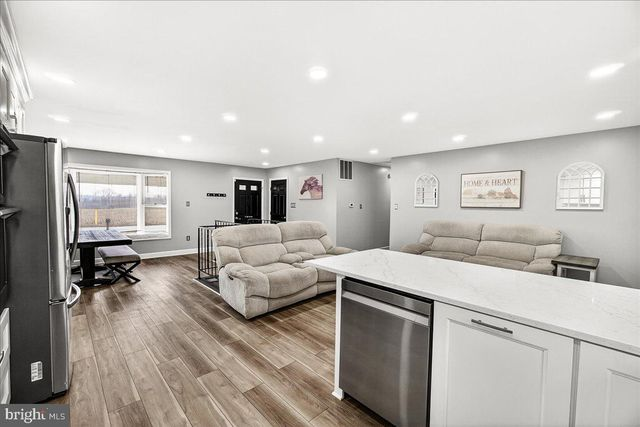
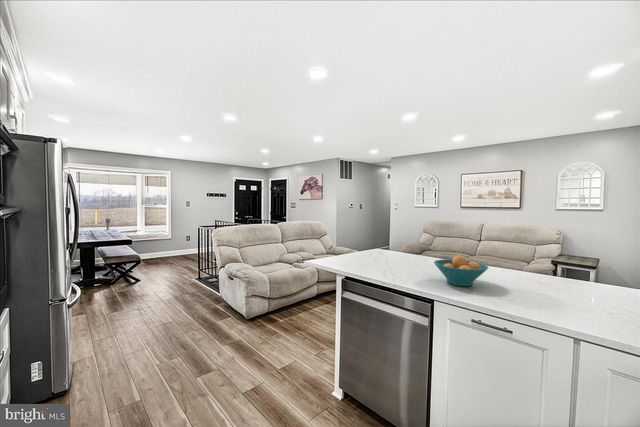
+ fruit bowl [433,254,489,287]
